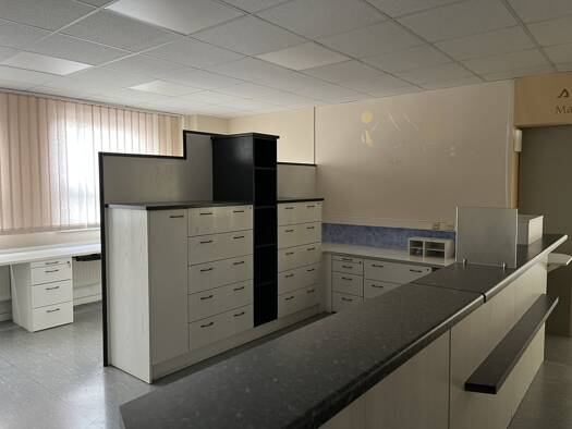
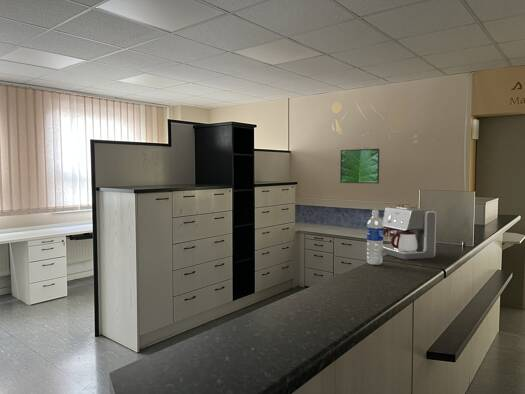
+ water bottle [366,209,384,266]
+ coffee maker [382,206,437,260]
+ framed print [339,148,380,184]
